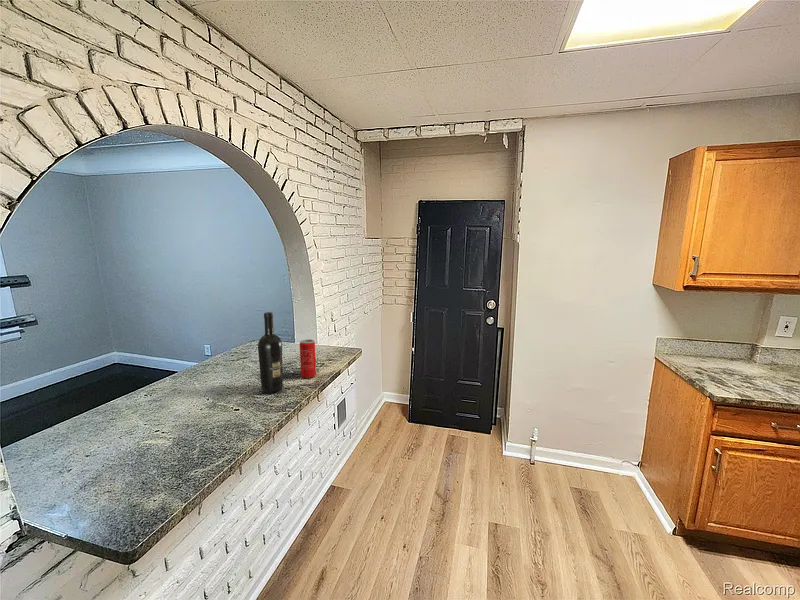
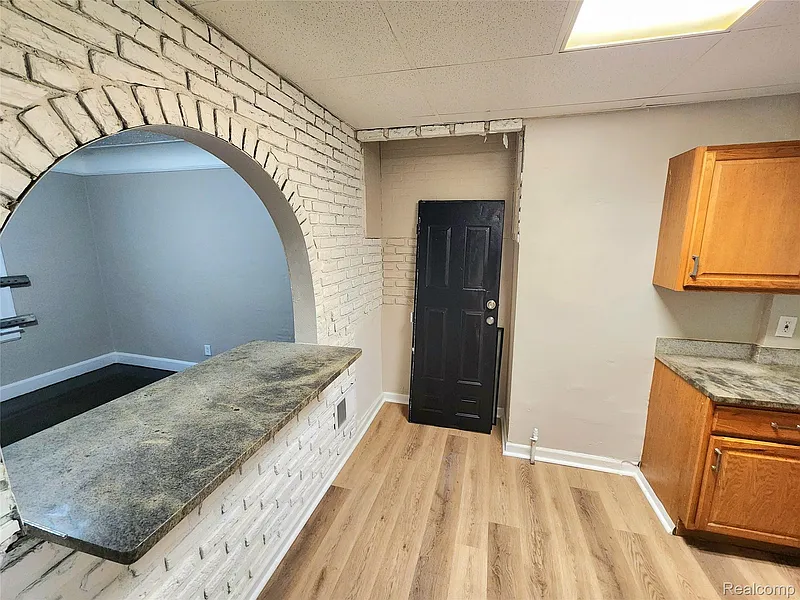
- wine bottle [257,311,284,394]
- beverage can [299,338,317,379]
